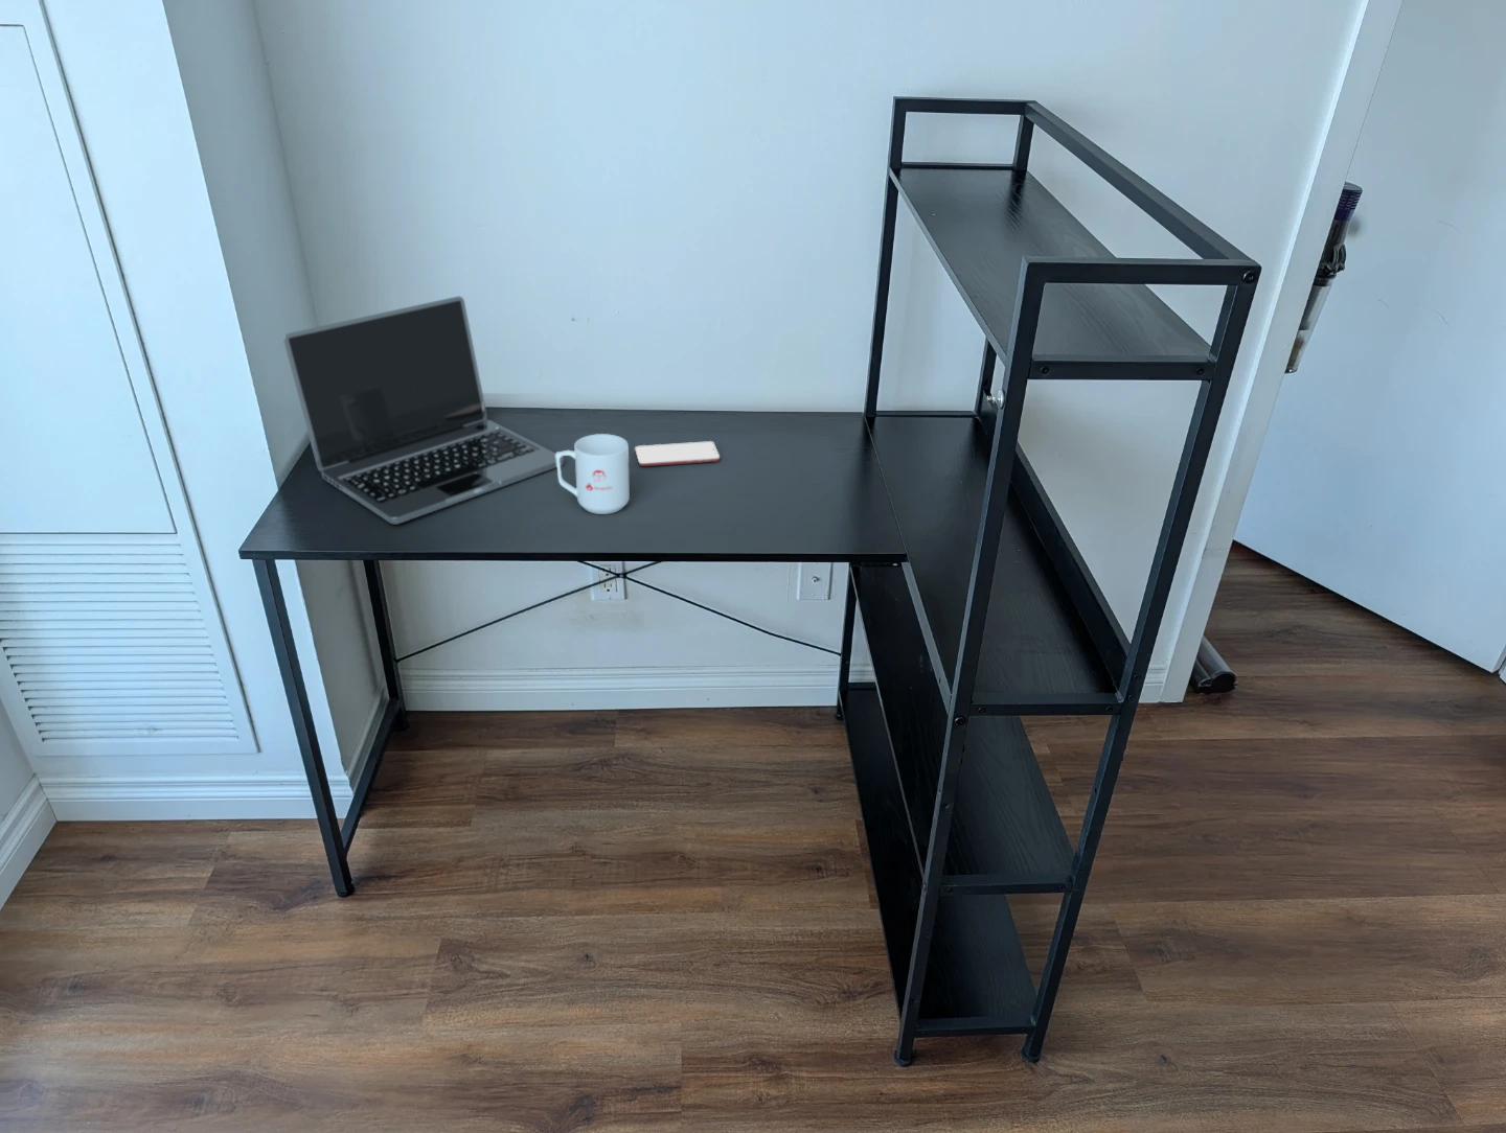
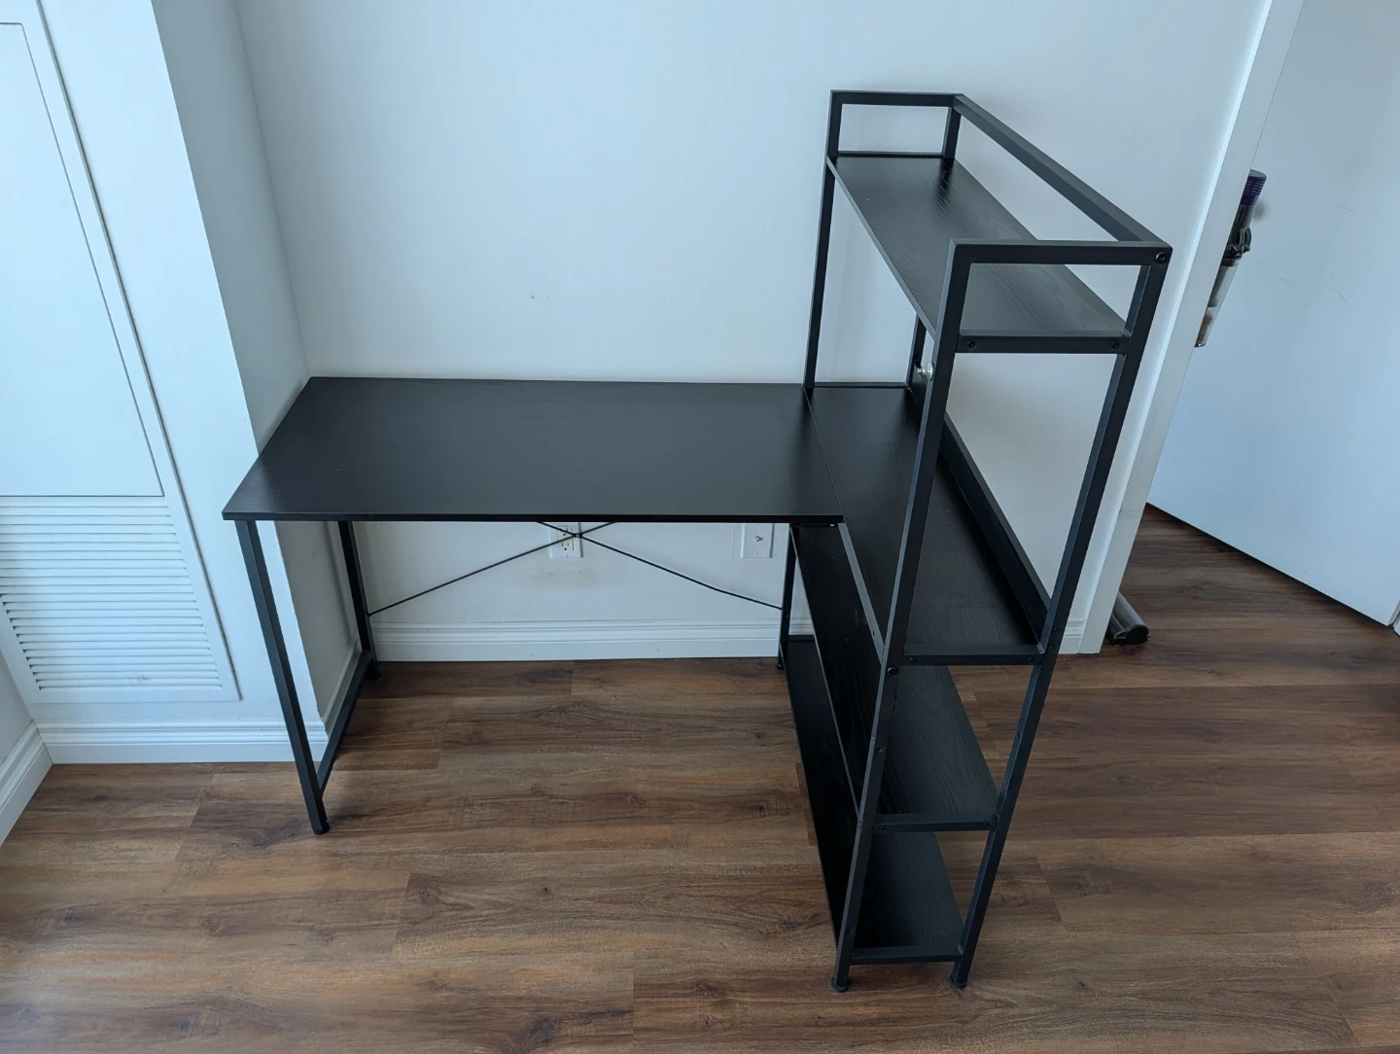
- laptop [282,295,564,525]
- smartphone [633,440,720,468]
- mug [555,433,631,515]
